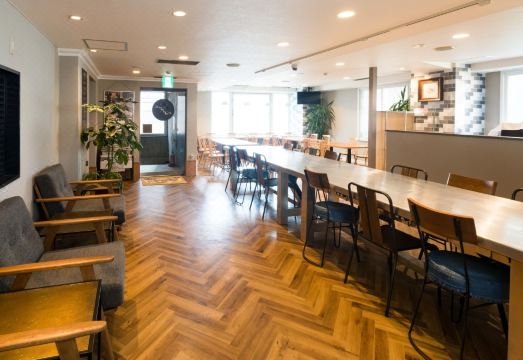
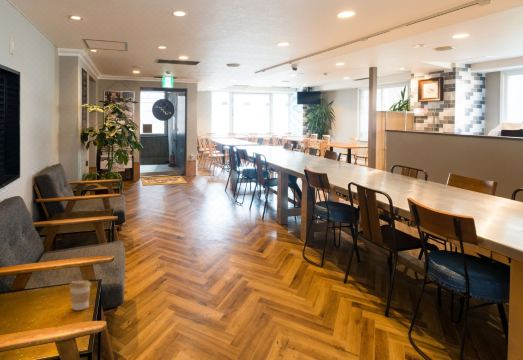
+ coffee cup [68,279,92,311]
